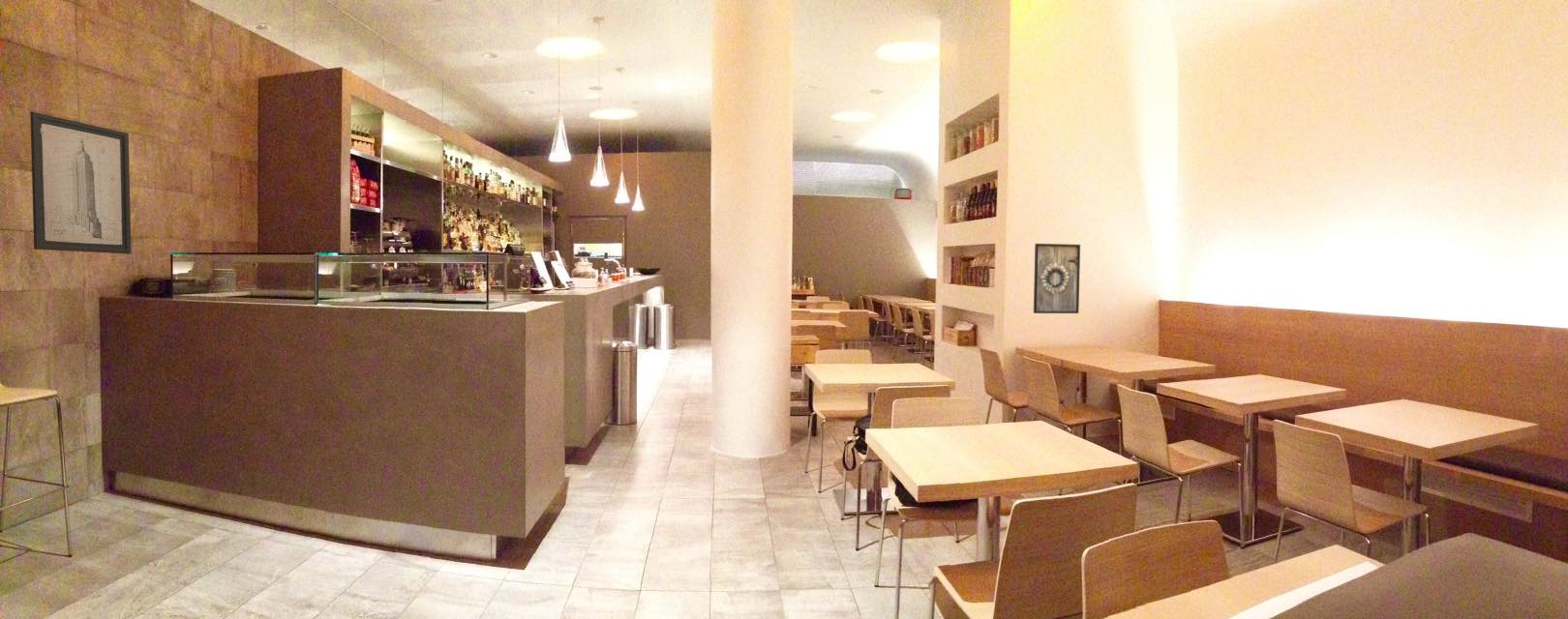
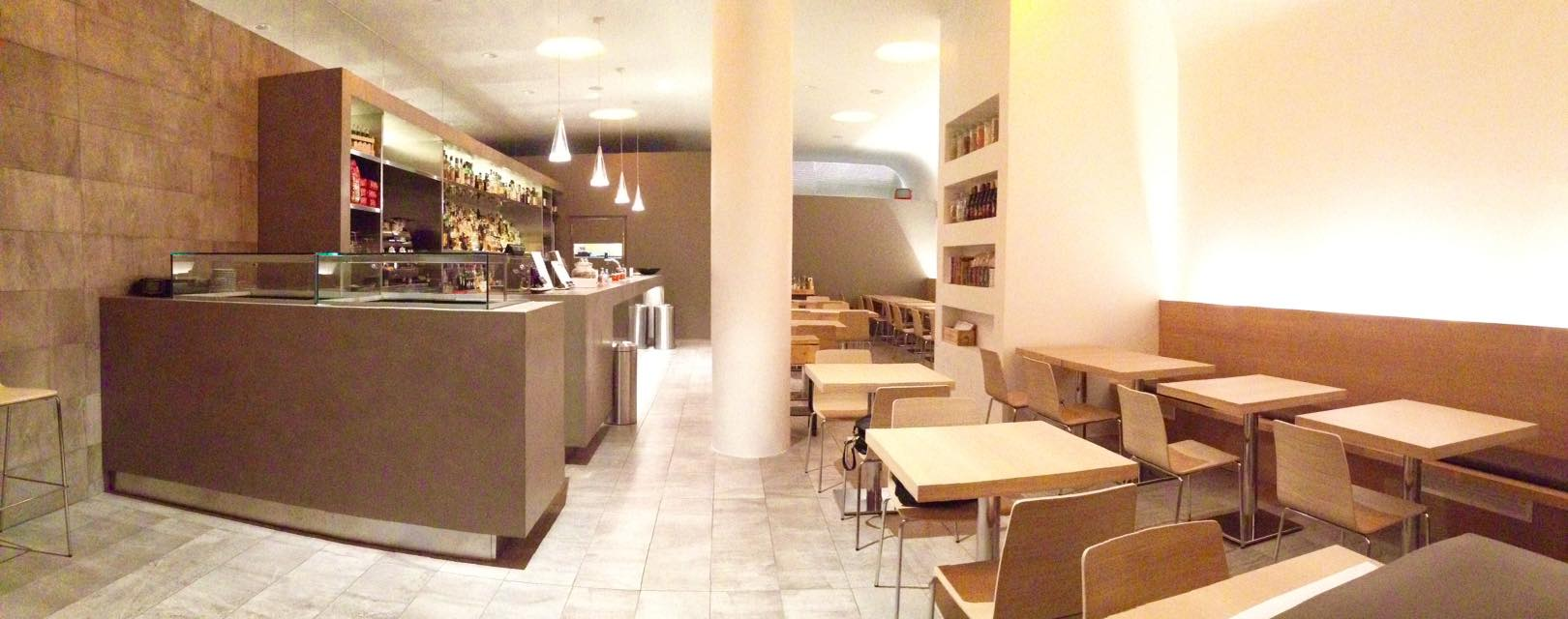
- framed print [1033,243,1081,314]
- wall art [29,110,133,255]
